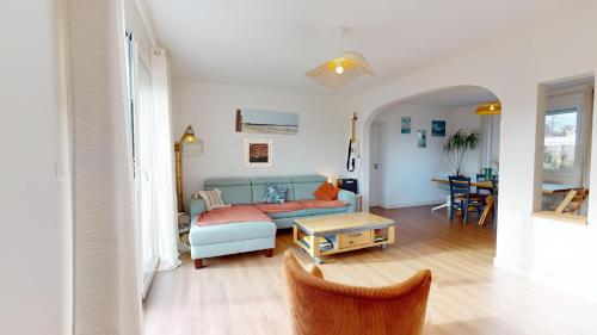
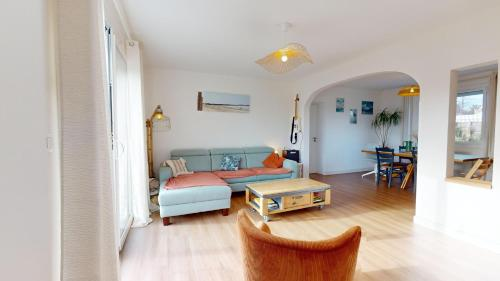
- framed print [244,137,273,168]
